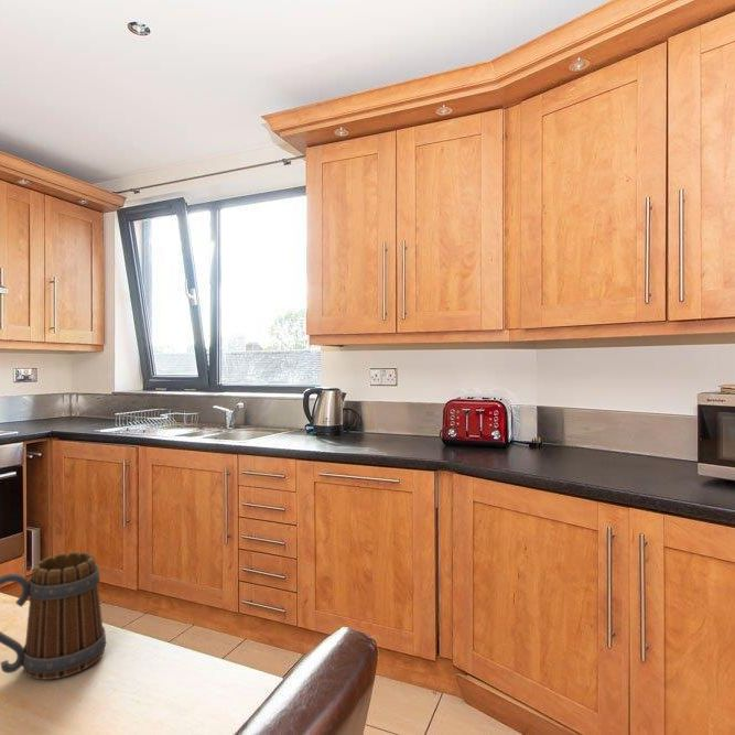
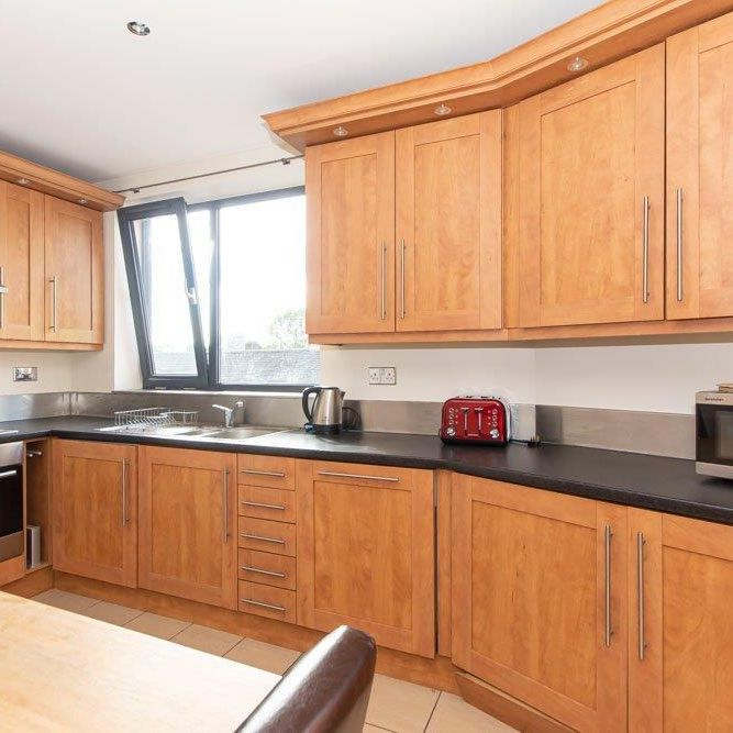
- mug [0,551,107,681]
